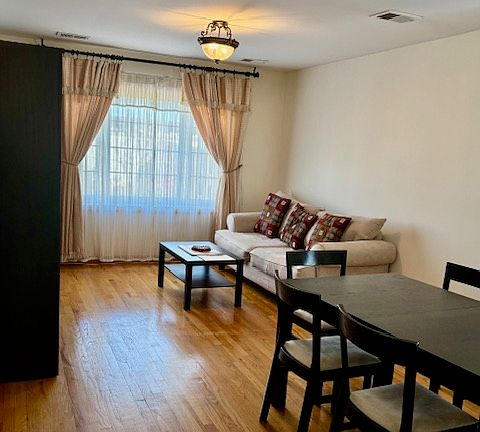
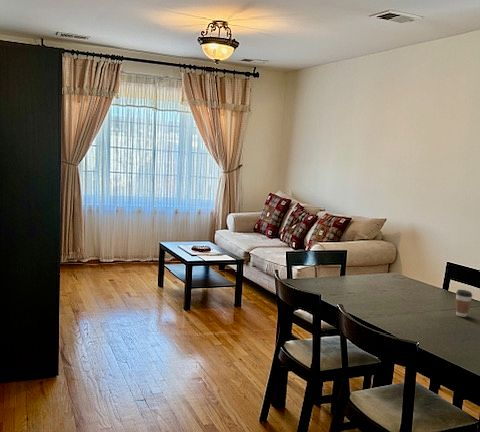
+ coffee cup [455,289,473,318]
